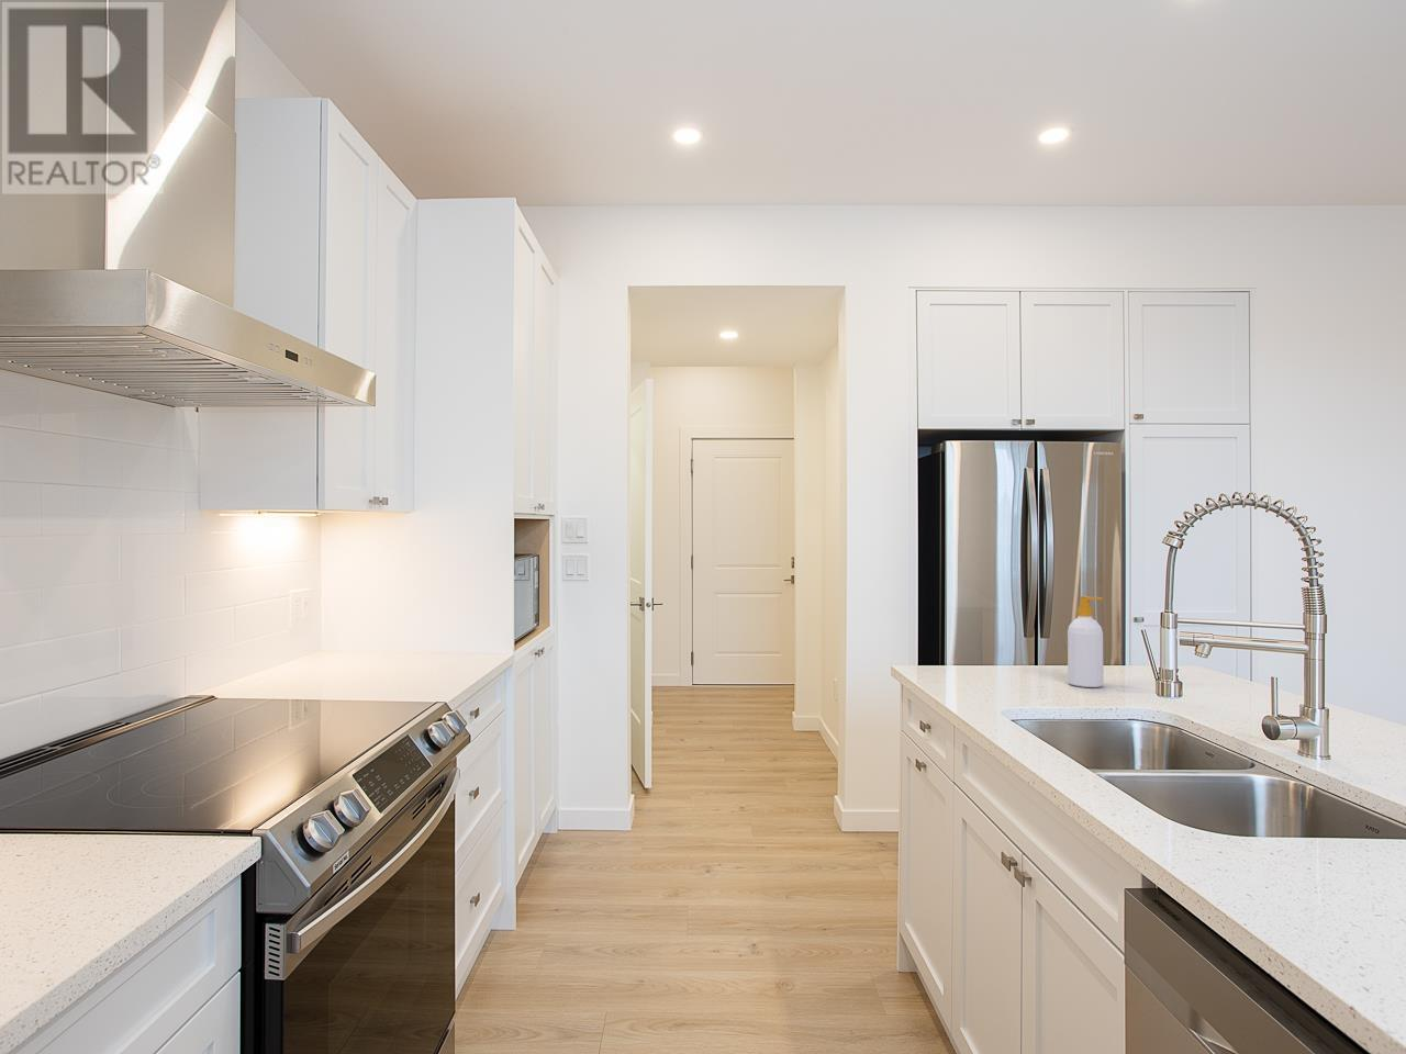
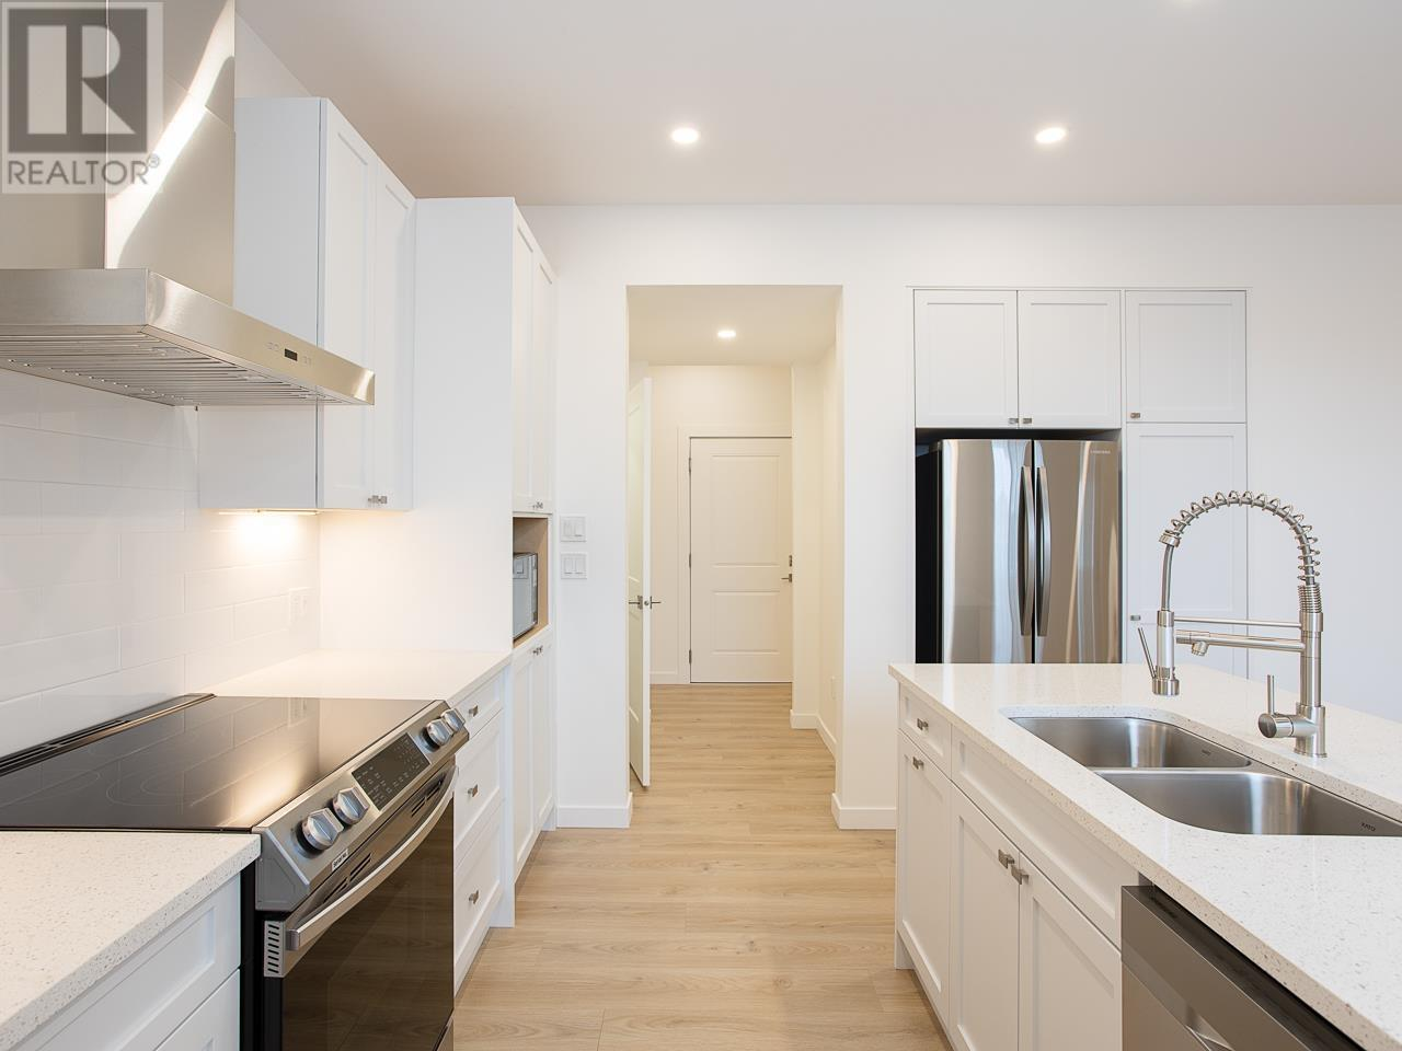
- soap bottle [1066,595,1105,689]
